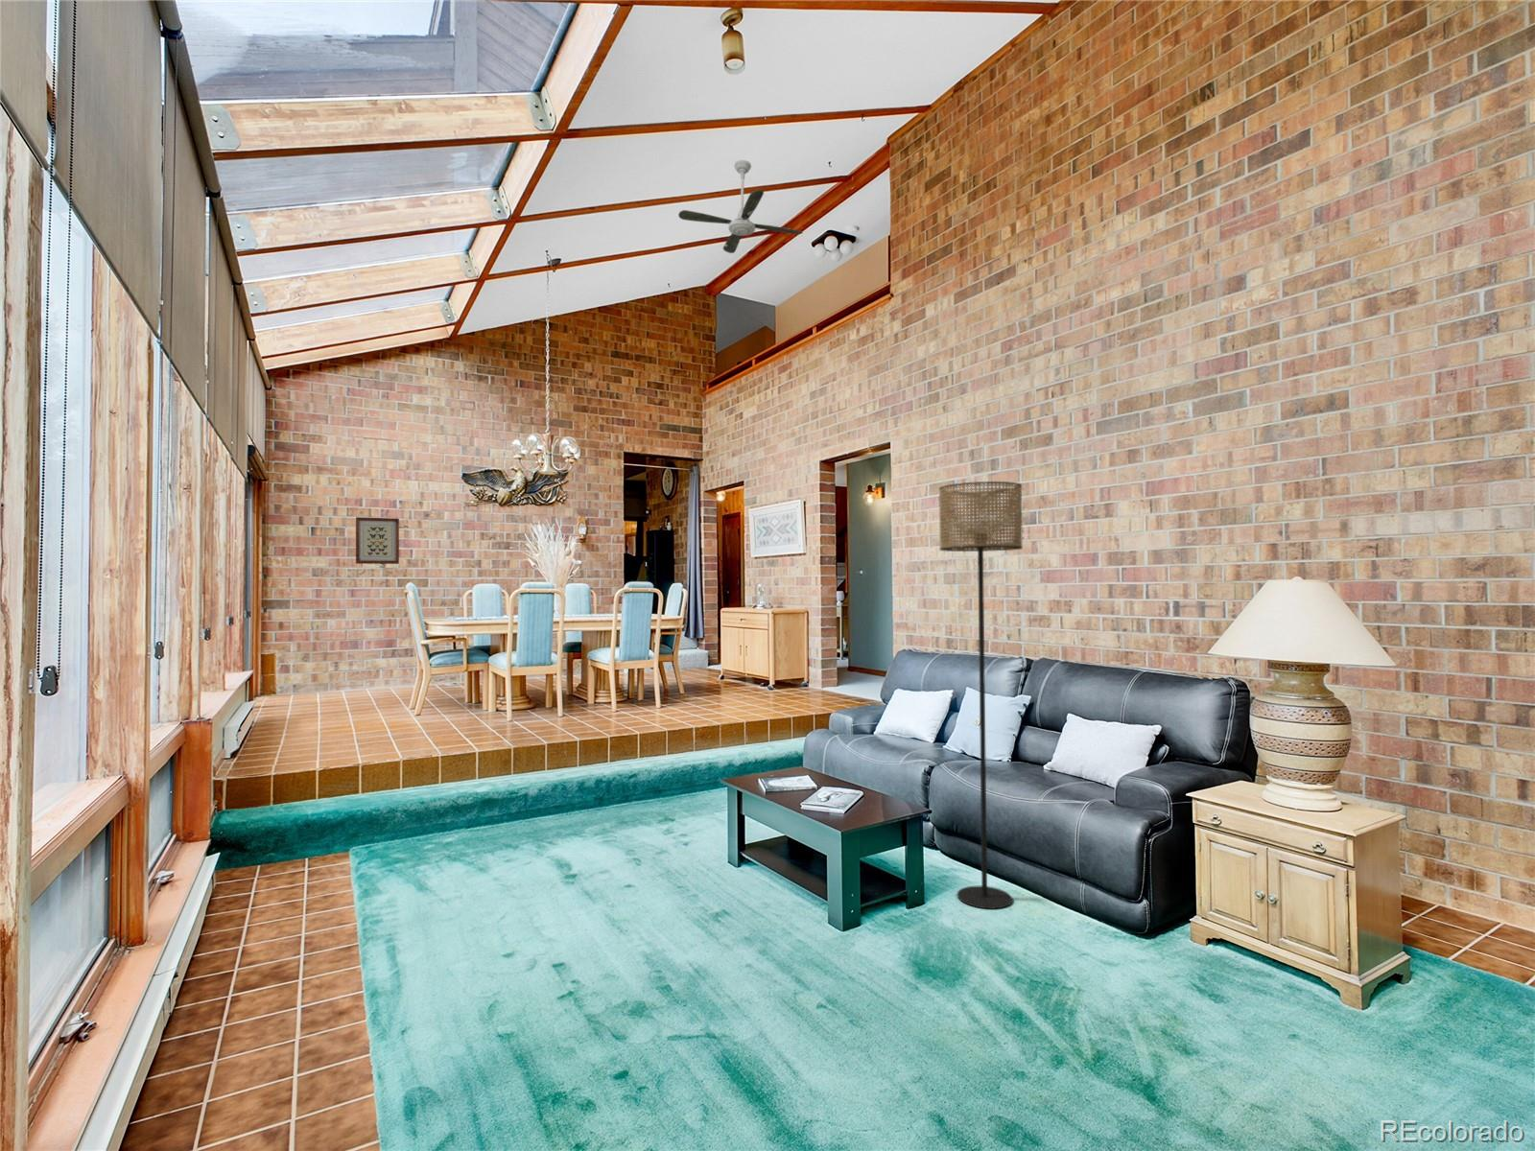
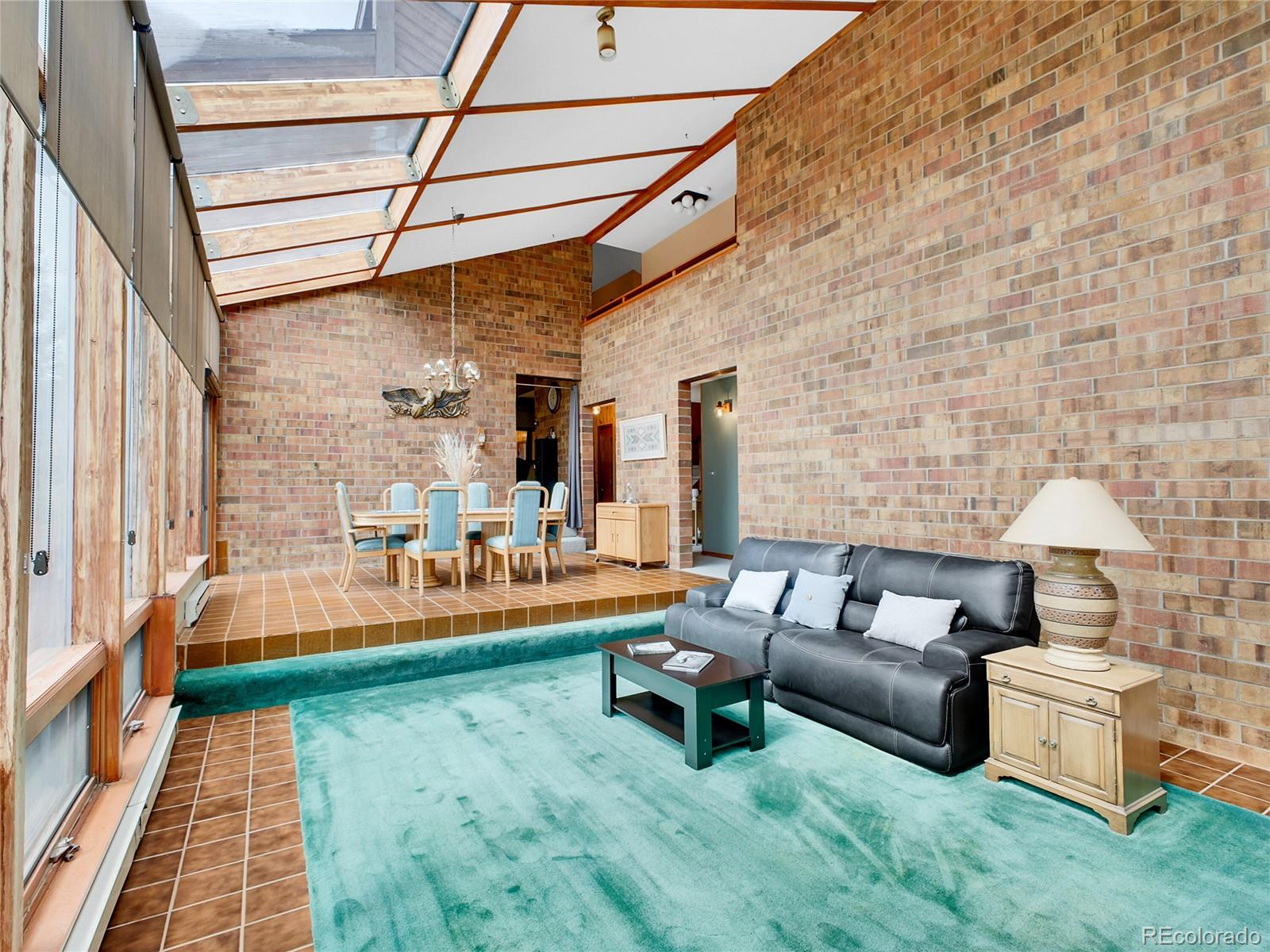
- floor lamp [938,480,1024,910]
- wall art [355,516,400,565]
- ceiling fan [677,160,804,254]
